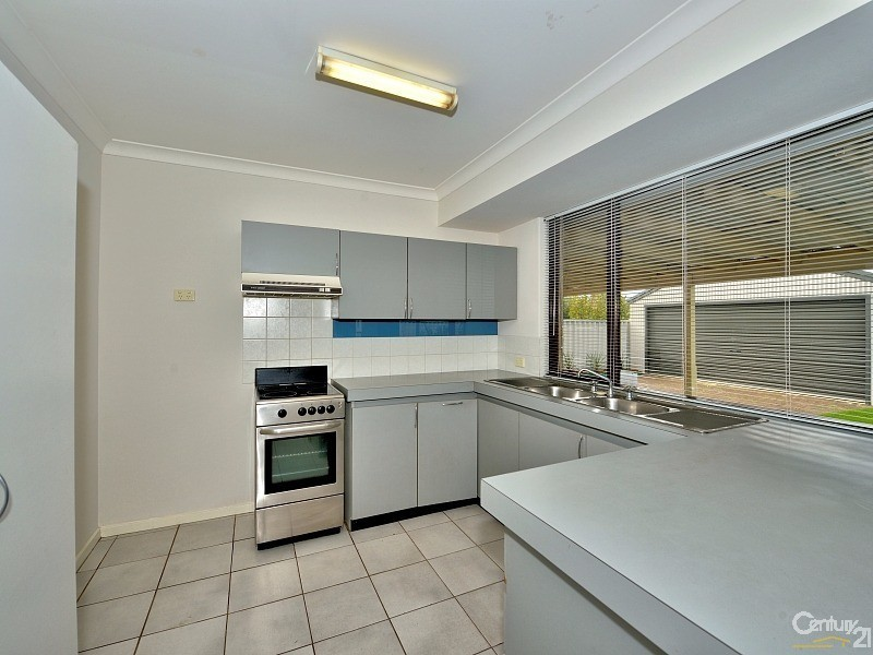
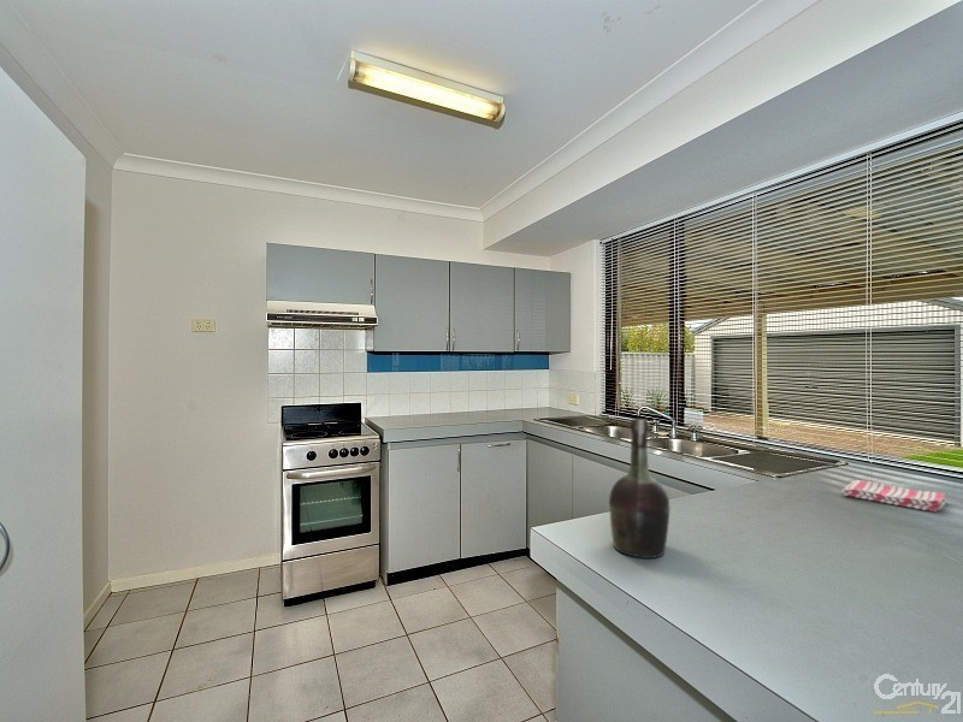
+ dish towel [840,479,947,513]
+ cognac bottle [608,418,672,560]
